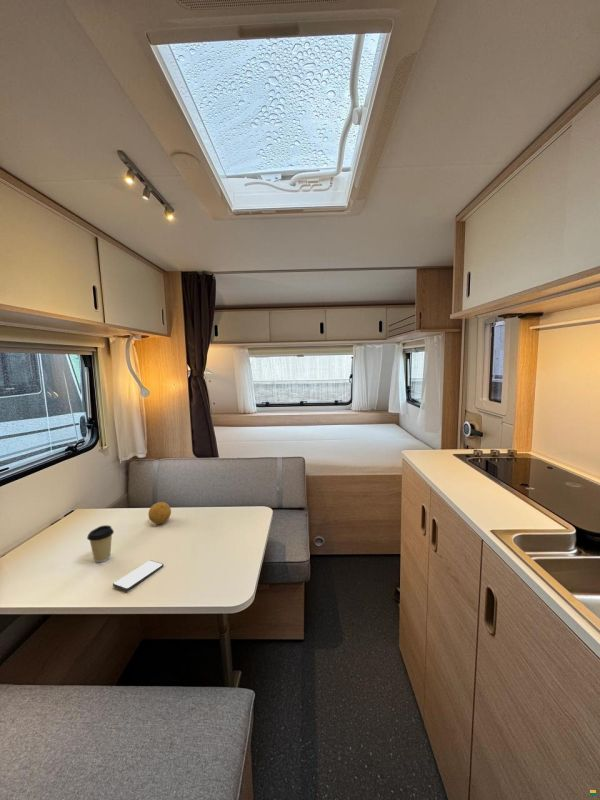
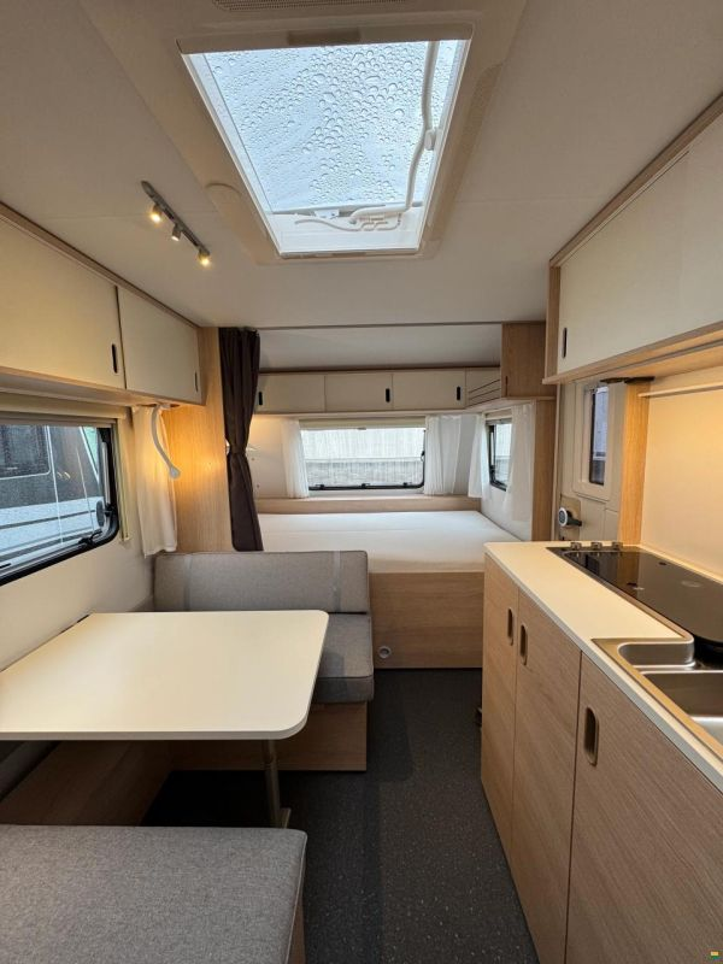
- coffee cup [86,524,115,563]
- smartphone [112,559,164,592]
- fruit [147,501,172,525]
